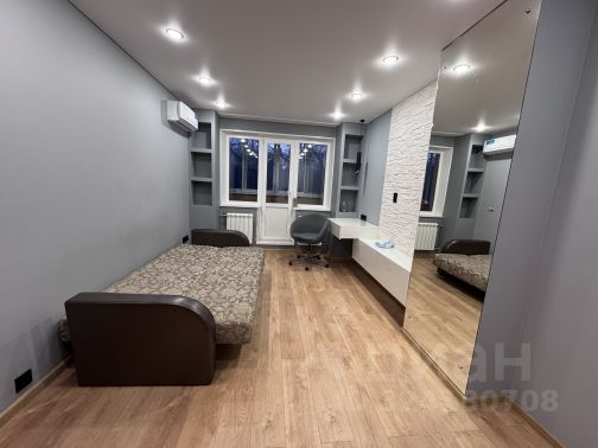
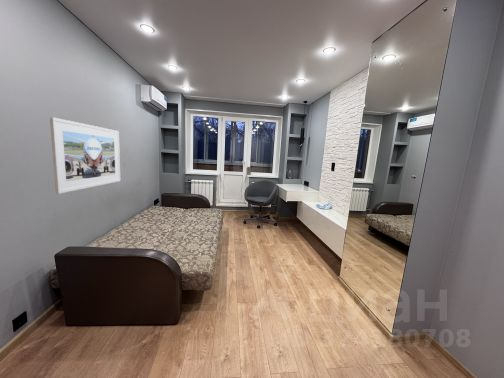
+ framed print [49,116,121,195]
